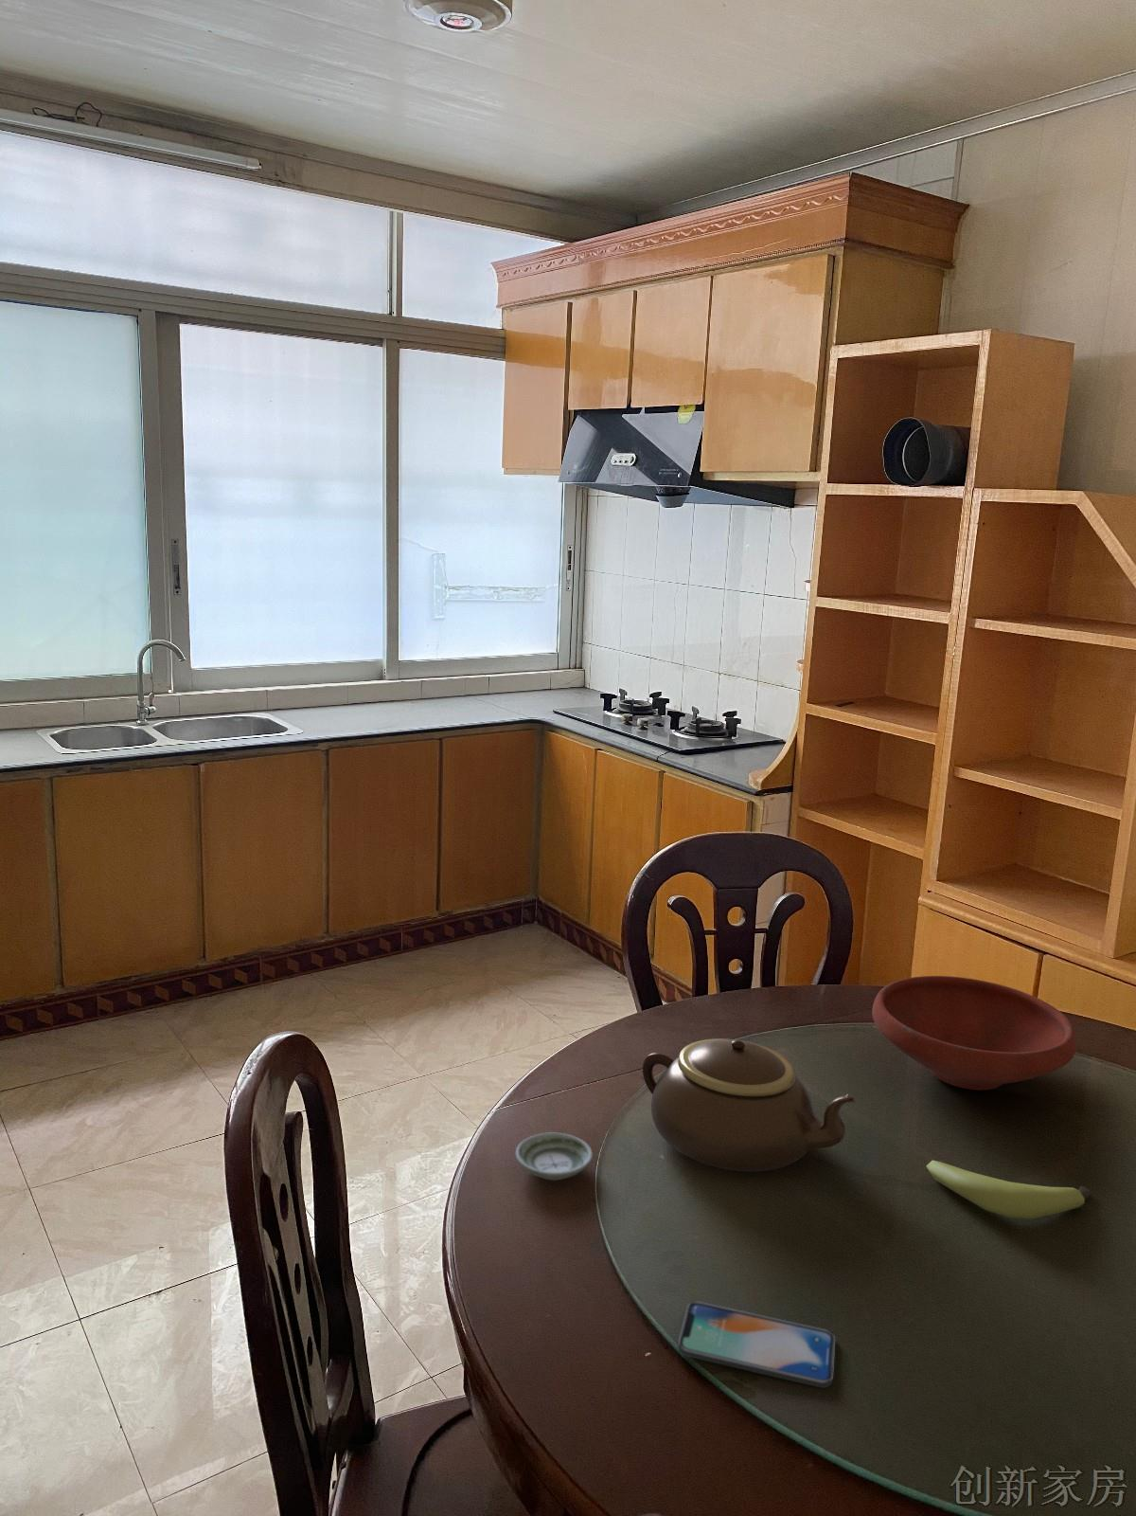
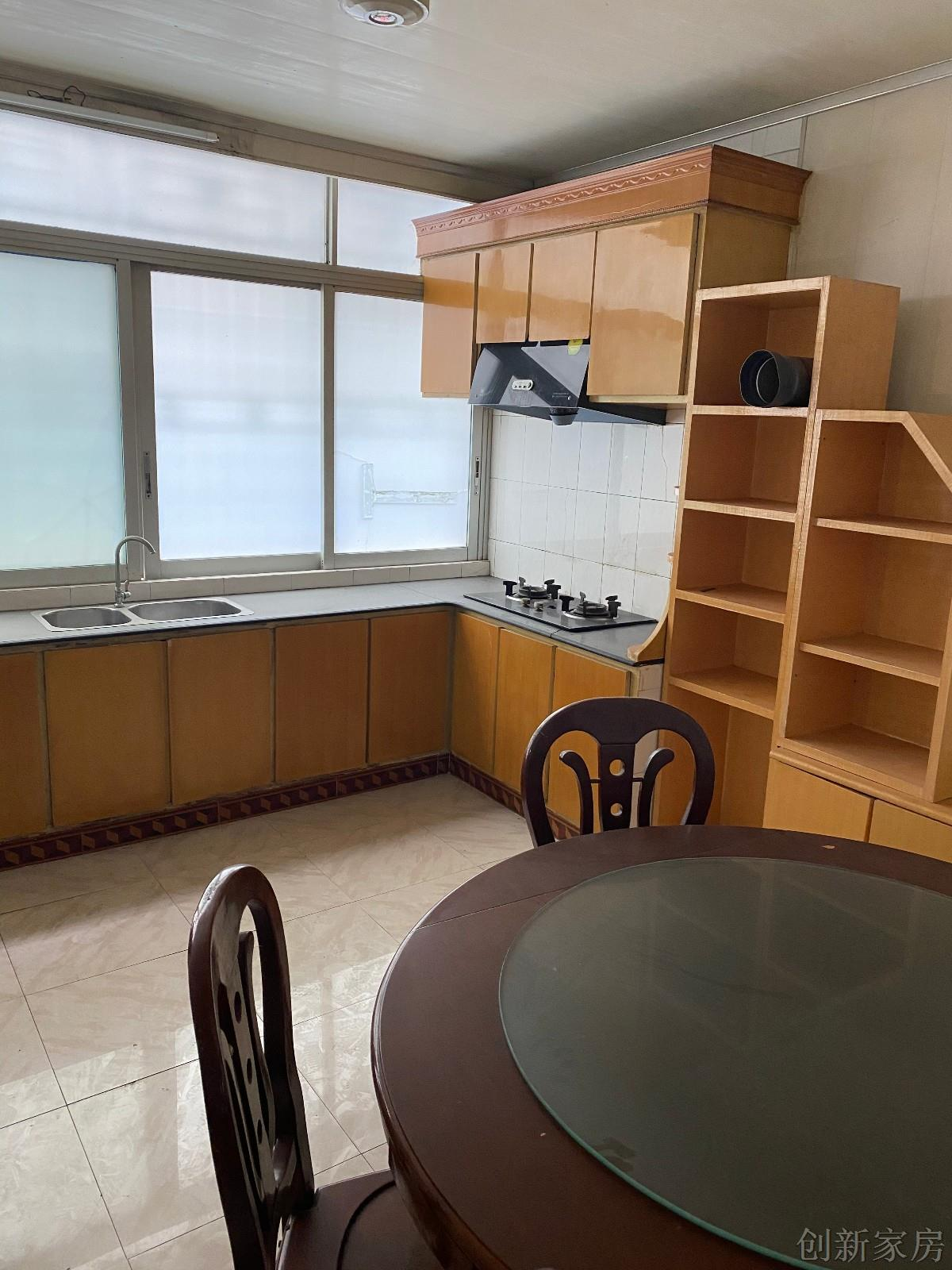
- banana [926,1160,1091,1220]
- teapot [642,1037,857,1172]
- bowl [871,975,1078,1091]
- saucer [515,1133,593,1182]
- smartphone [677,1301,836,1389]
